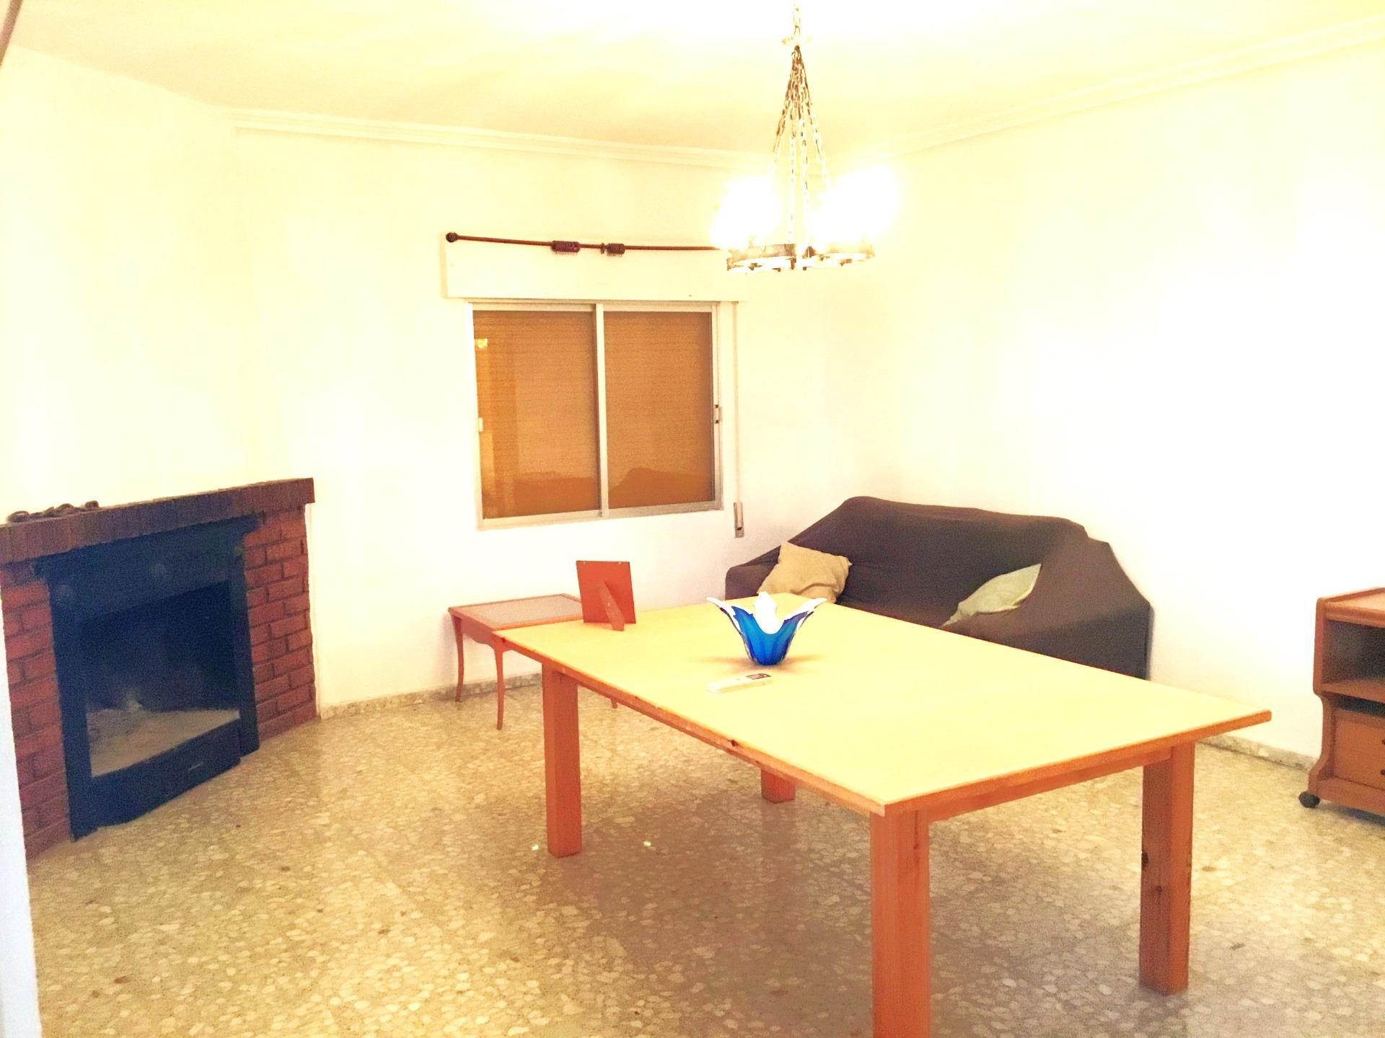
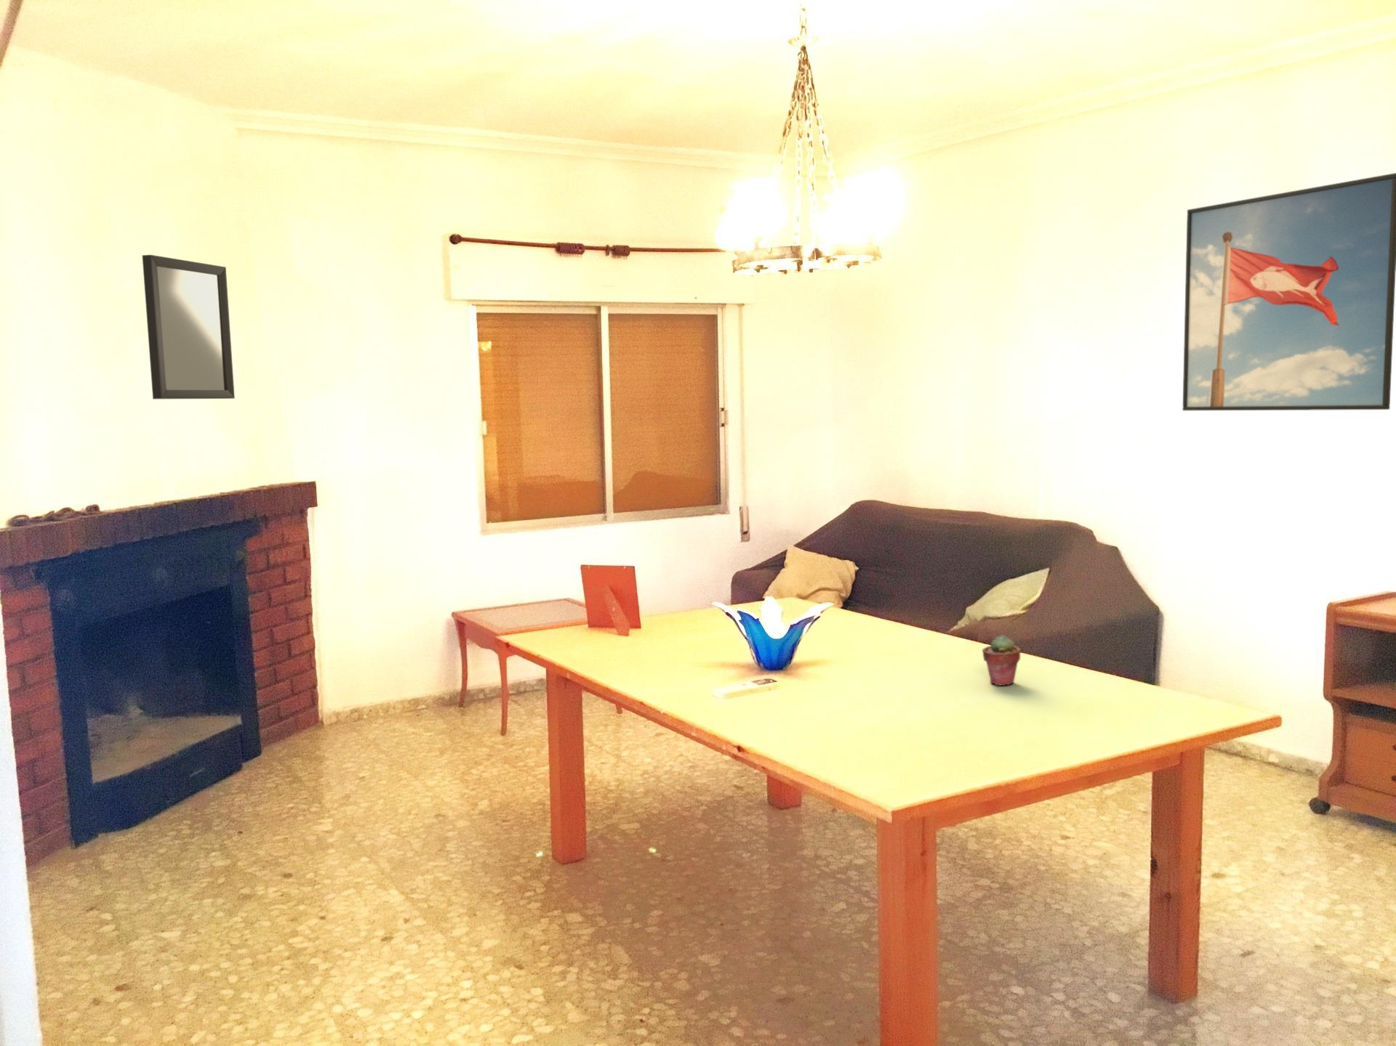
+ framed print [1183,173,1396,411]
+ potted succulent [982,634,1021,687]
+ home mirror [142,254,235,400]
